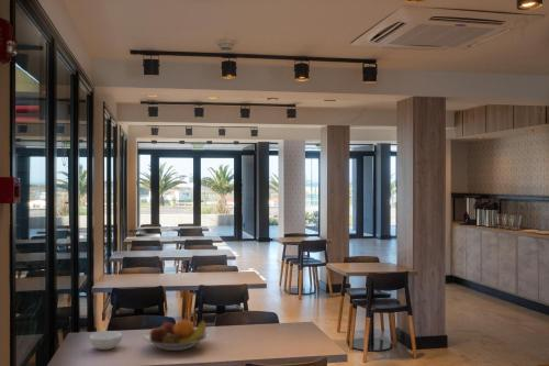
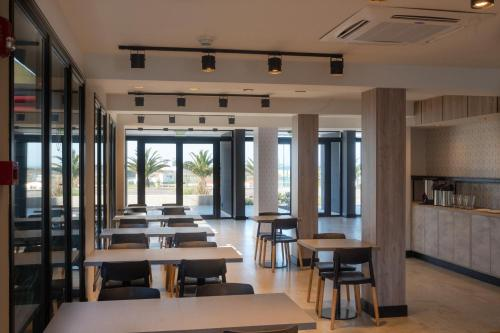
- cereal bowl [89,330,123,351]
- fruit bowl [143,319,209,352]
